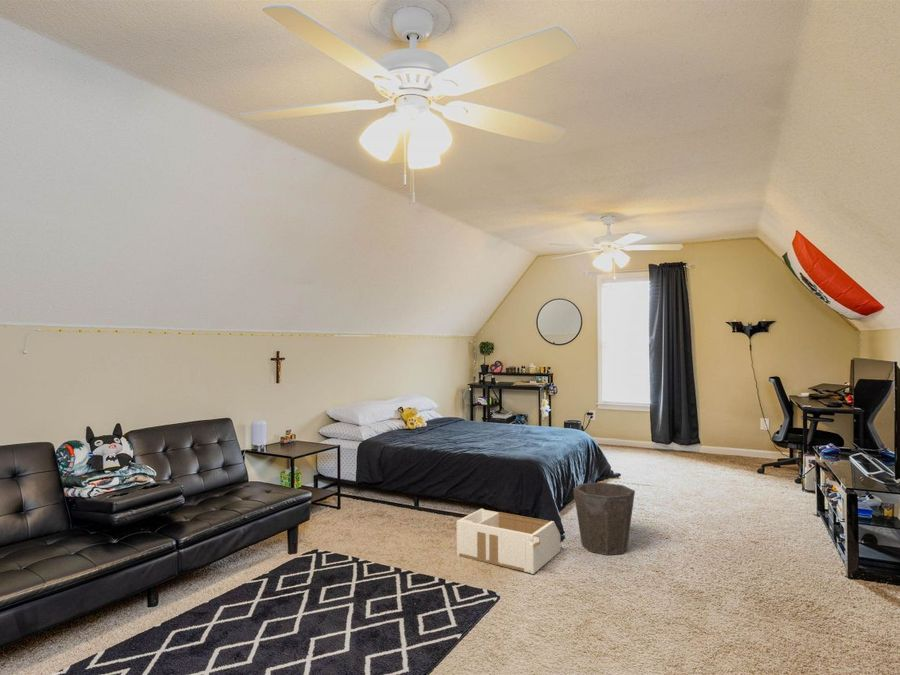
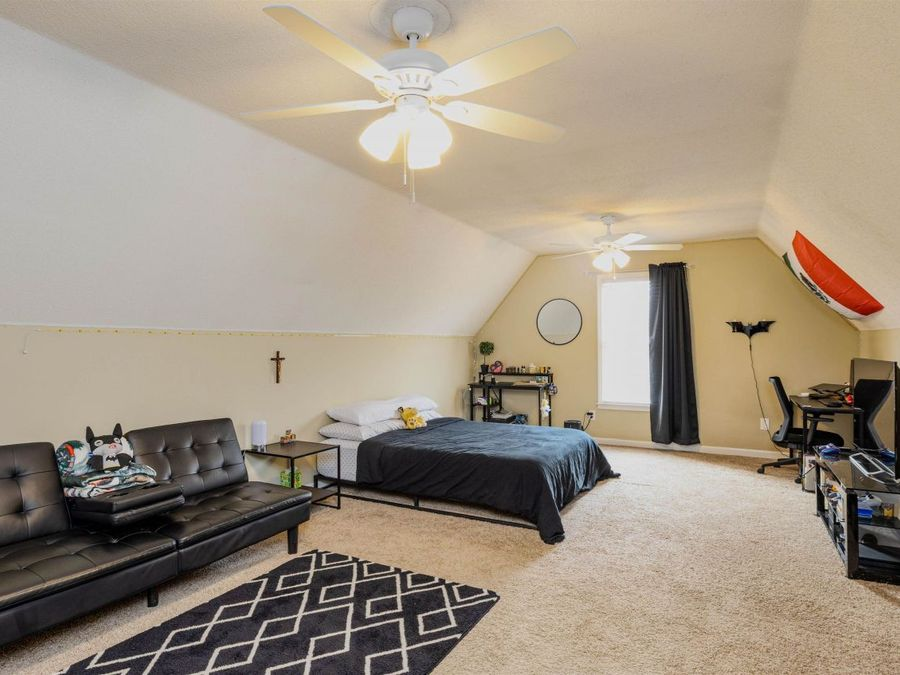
- storage bin [455,508,561,575]
- waste bin [572,481,636,556]
